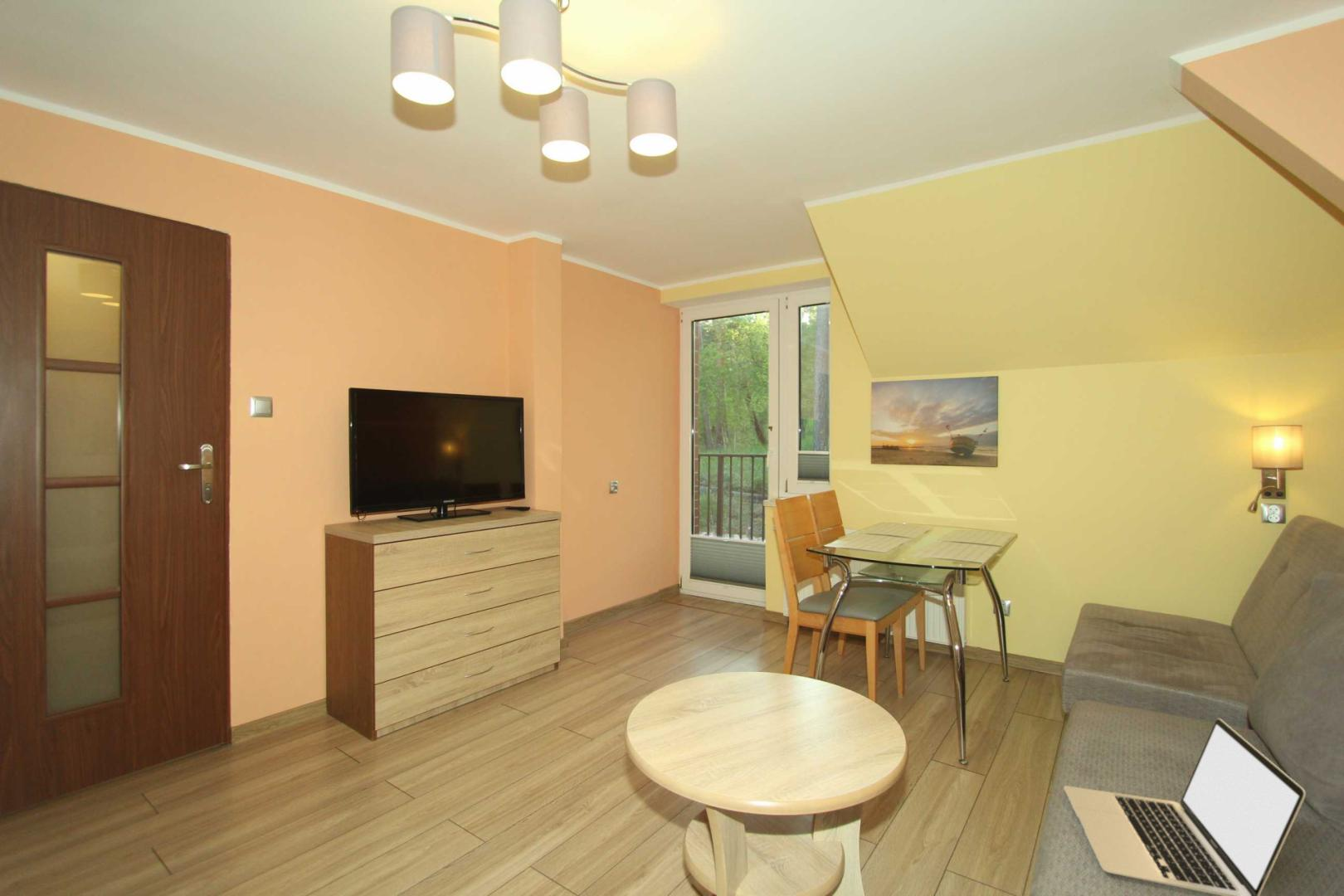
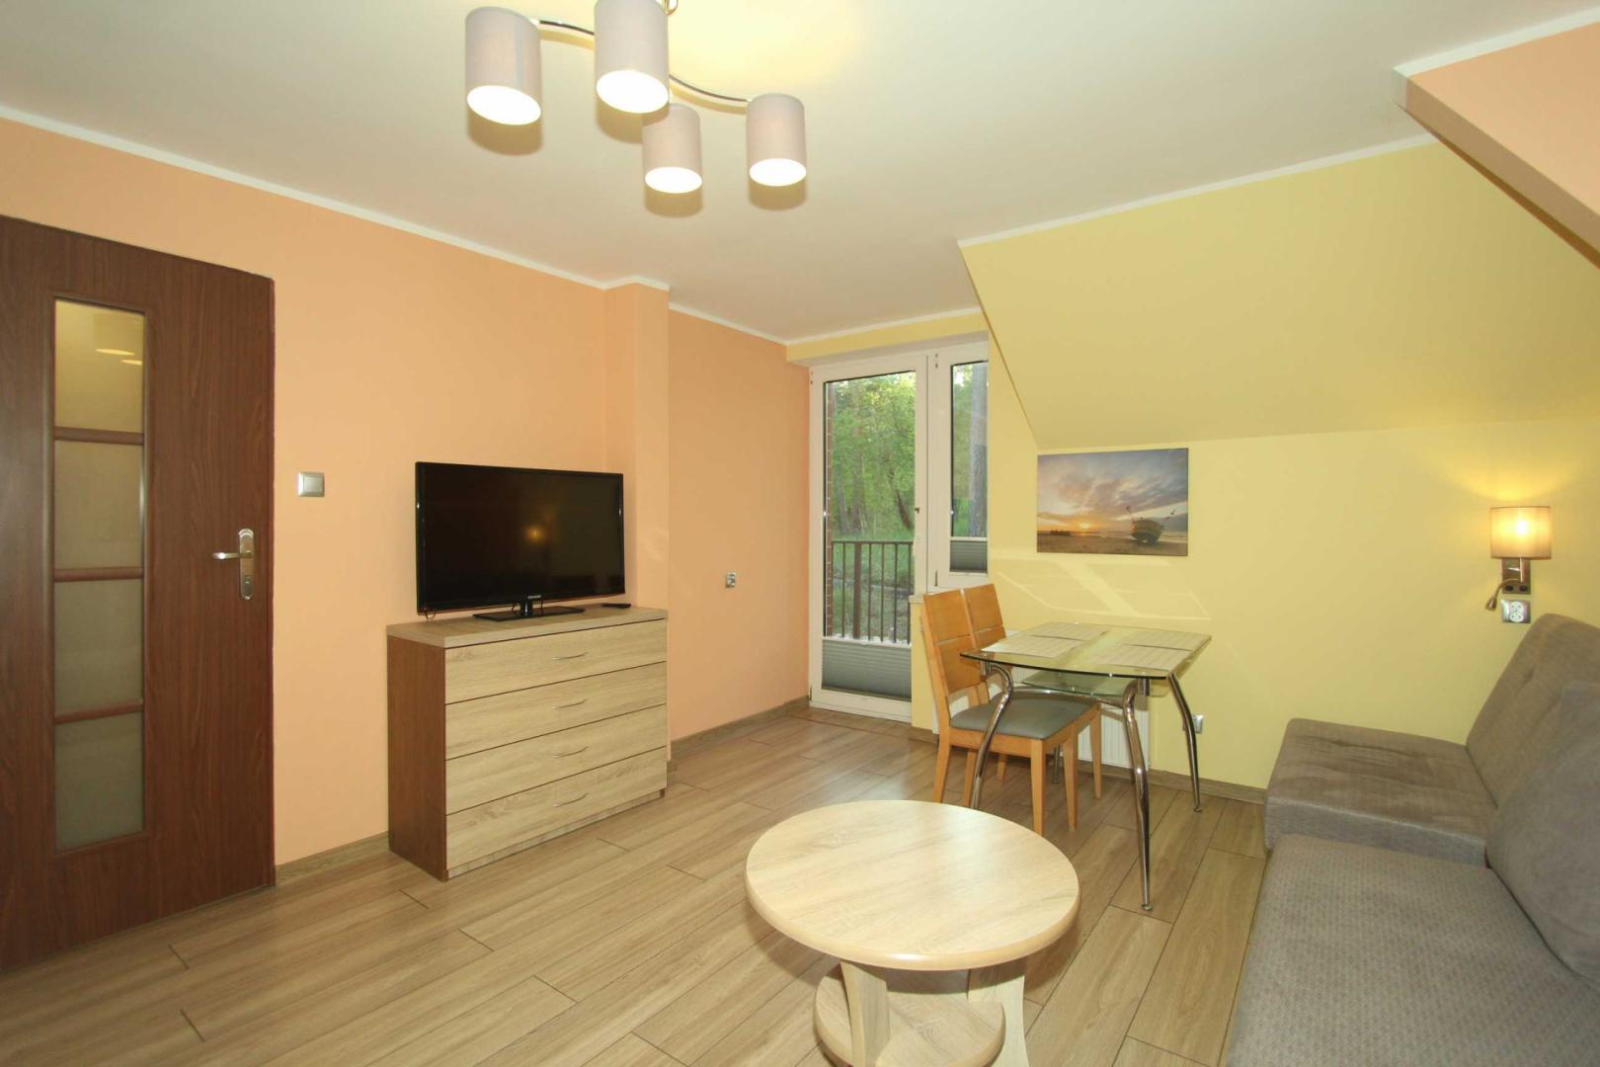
- laptop [1063,718,1307,896]
